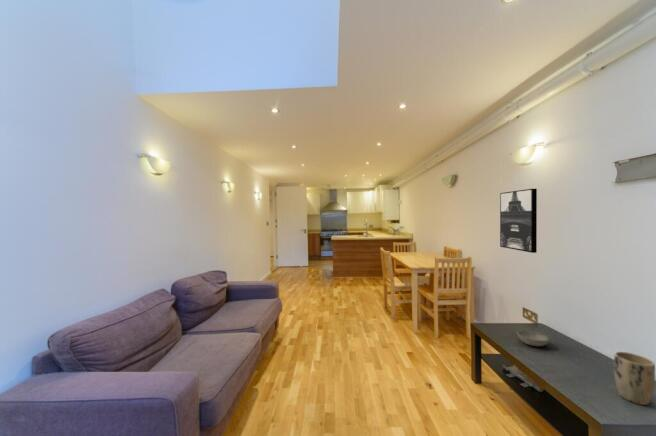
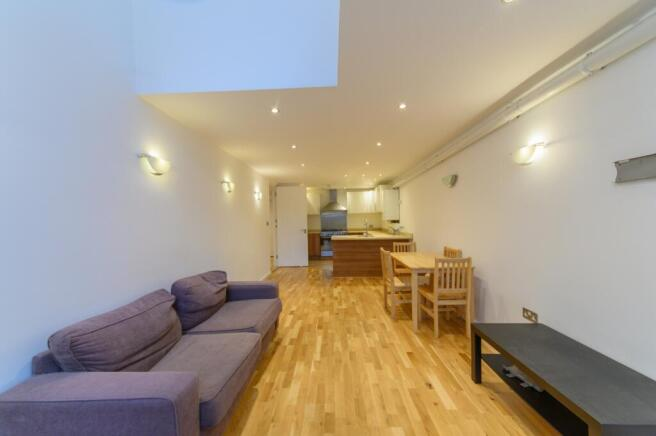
- wall art [499,188,538,254]
- plant pot [613,351,656,406]
- soup bowl [516,329,550,347]
